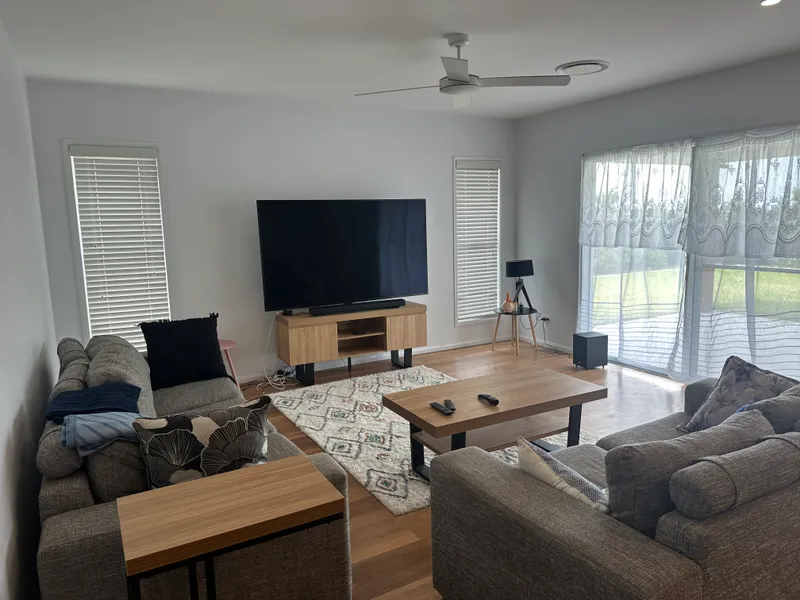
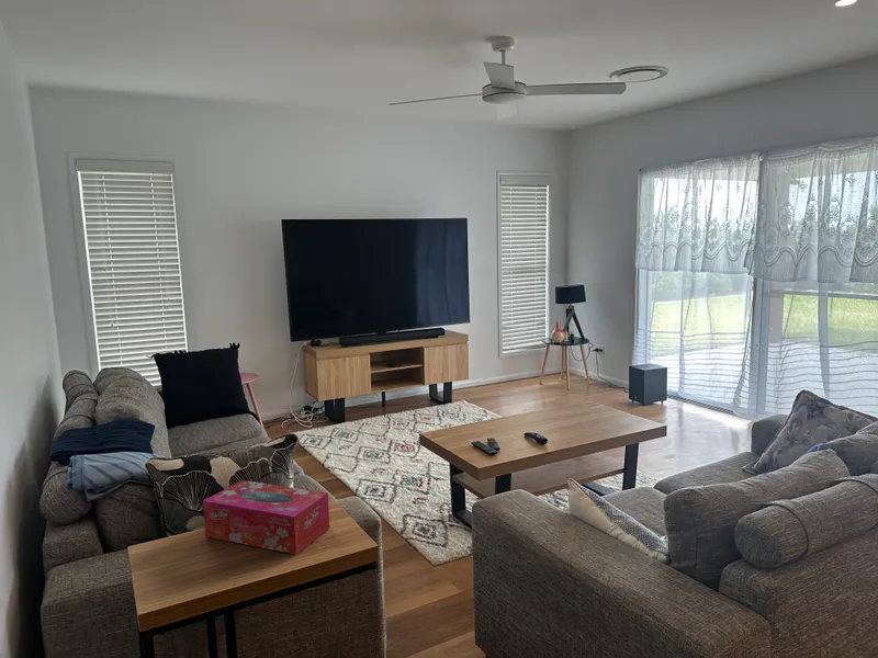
+ tissue box [202,479,330,556]
